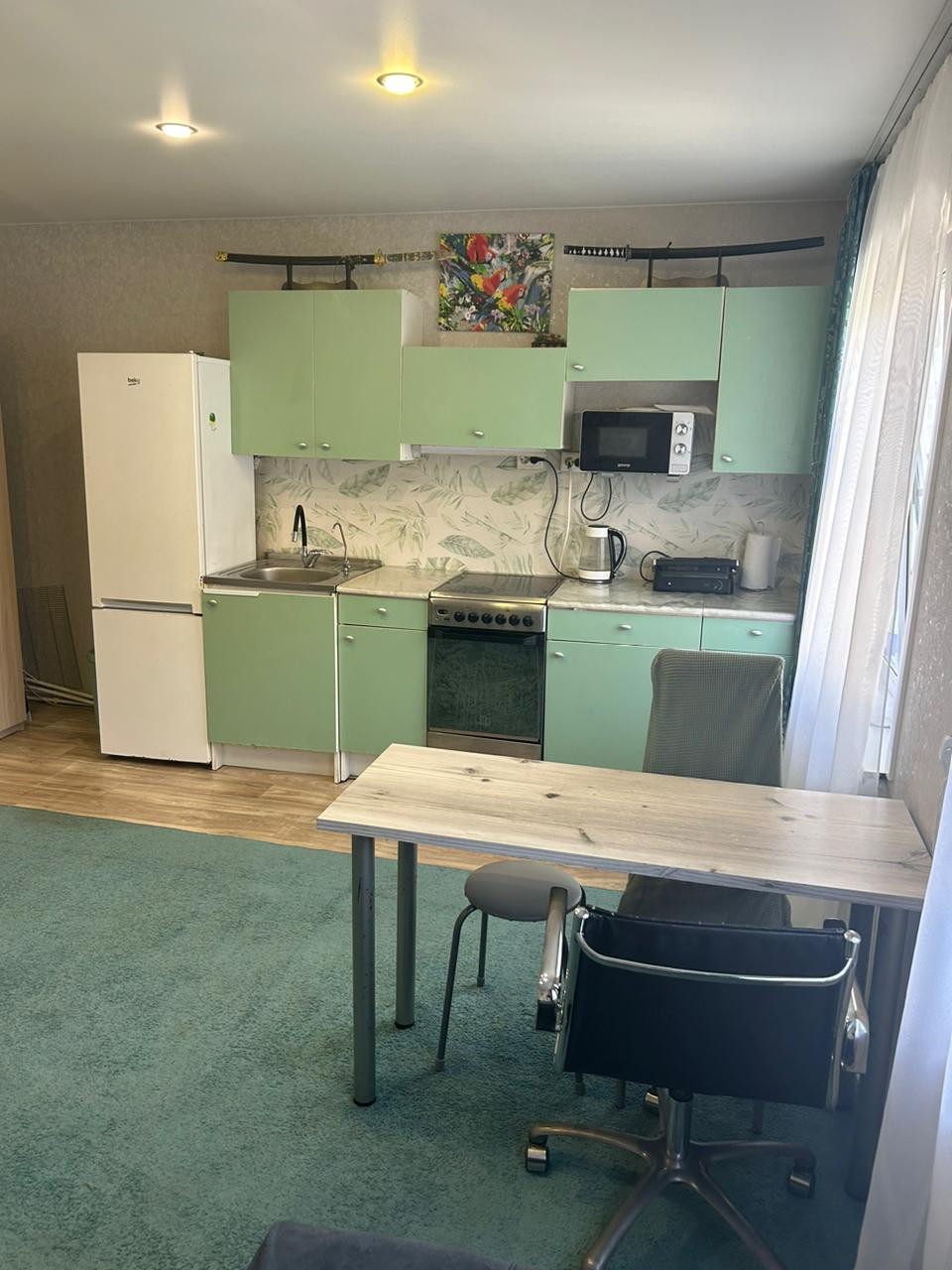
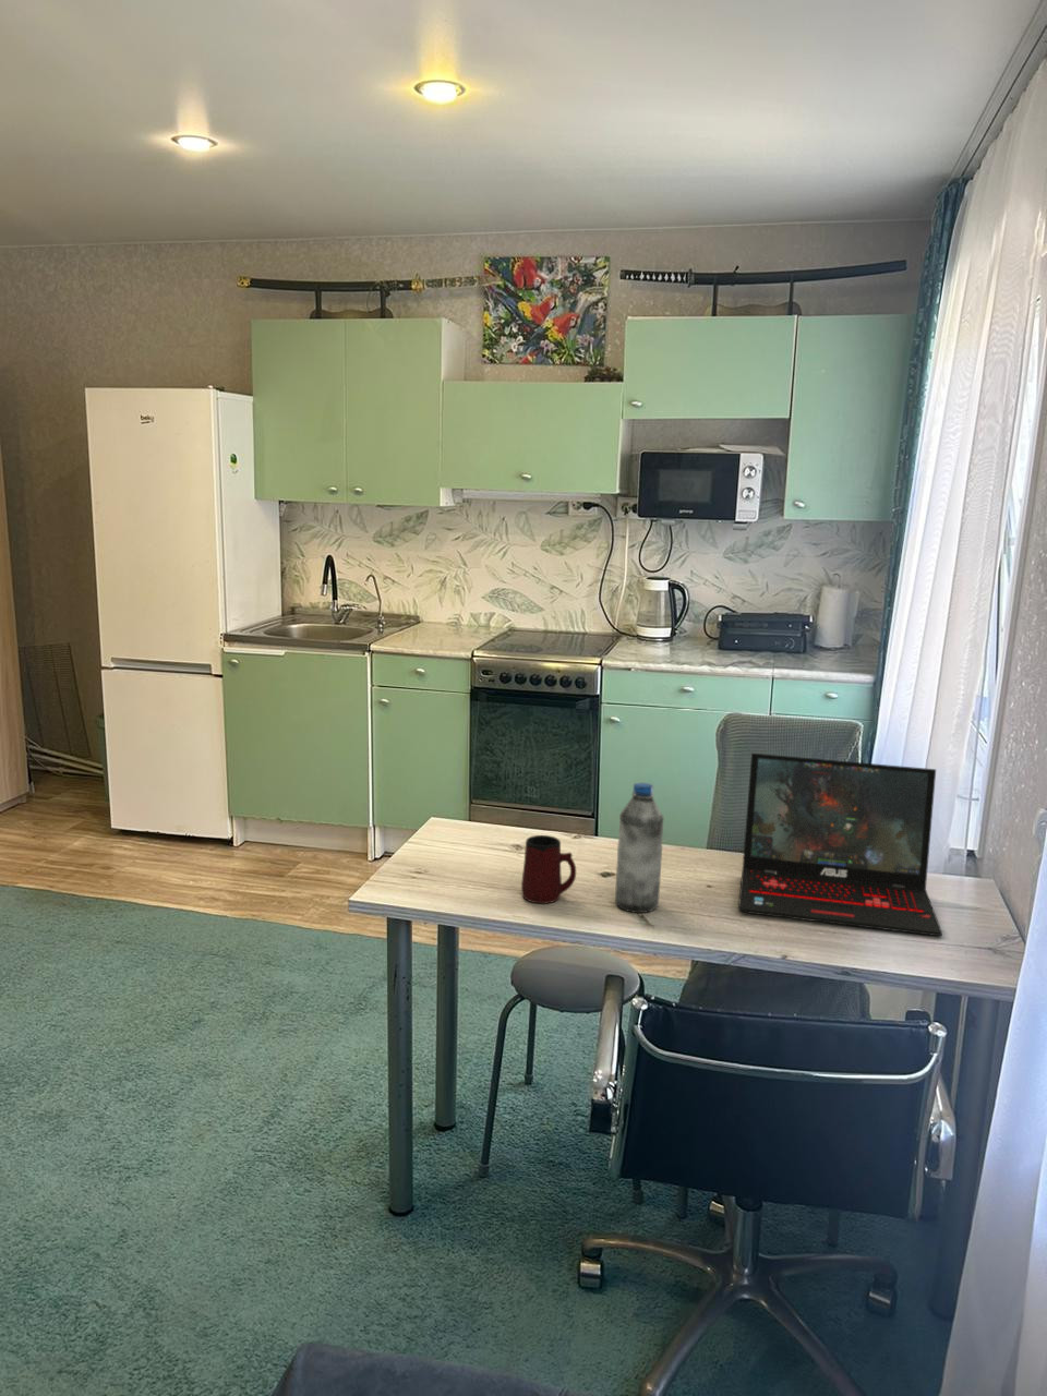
+ laptop [737,753,944,937]
+ mug [520,834,577,905]
+ water bottle [614,782,665,913]
